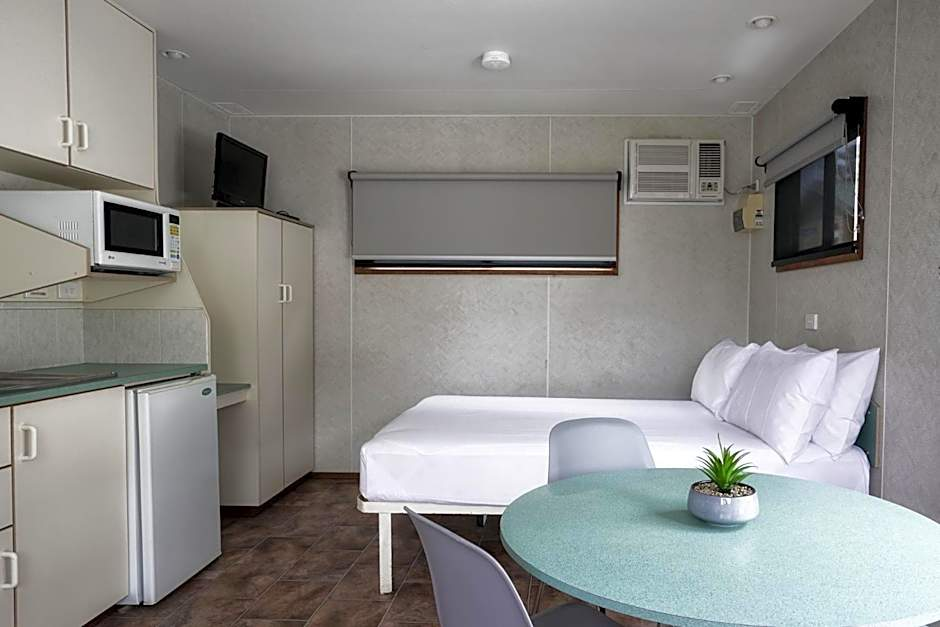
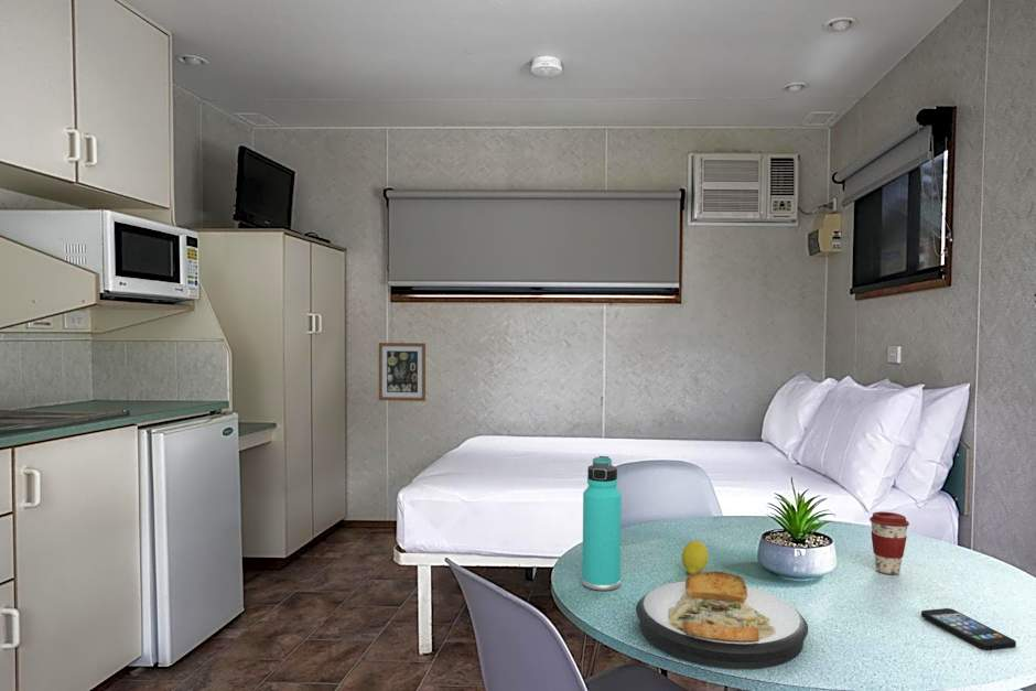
+ wall art [378,342,427,402]
+ fruit [680,538,710,575]
+ plate [635,570,809,670]
+ coffee cup [868,510,910,575]
+ smartphone [920,607,1017,651]
+ thermos bottle [581,455,623,592]
